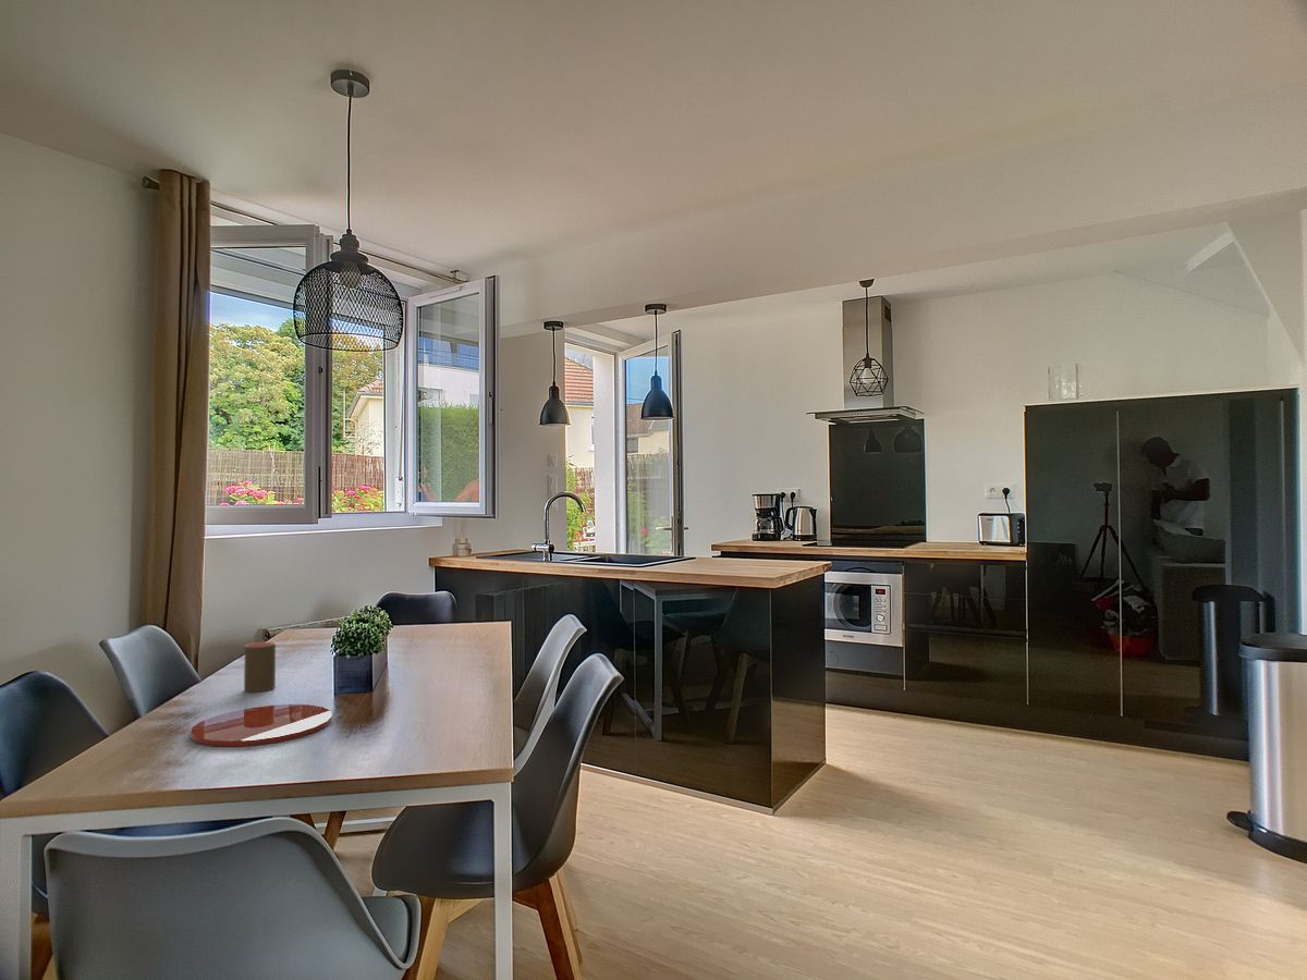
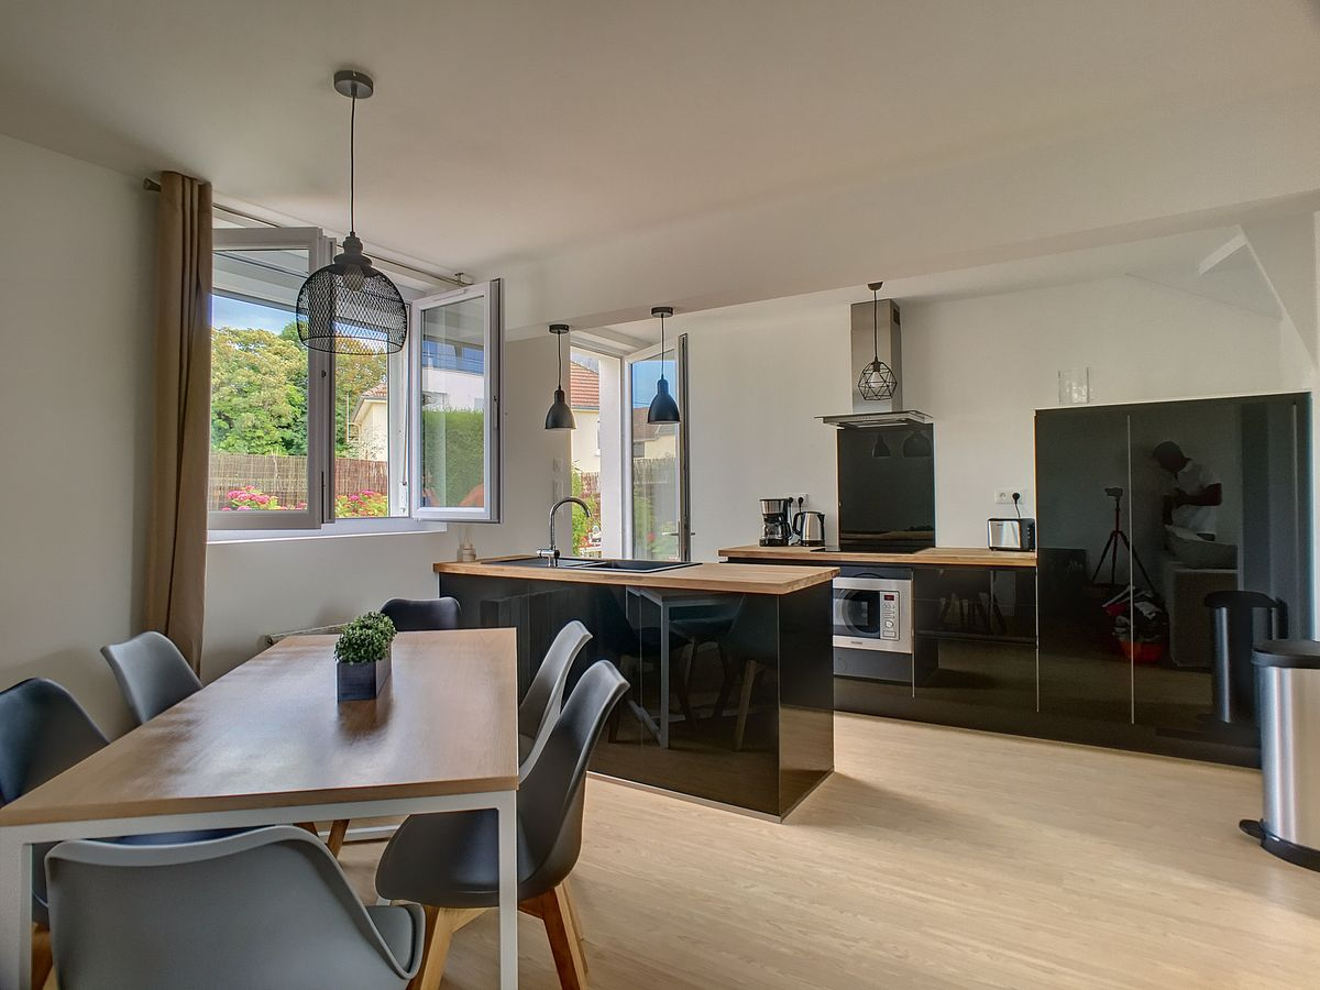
- plate [190,703,333,748]
- cup [243,641,277,693]
